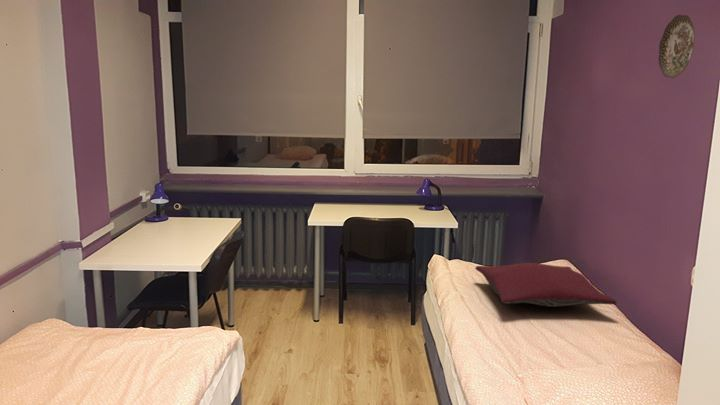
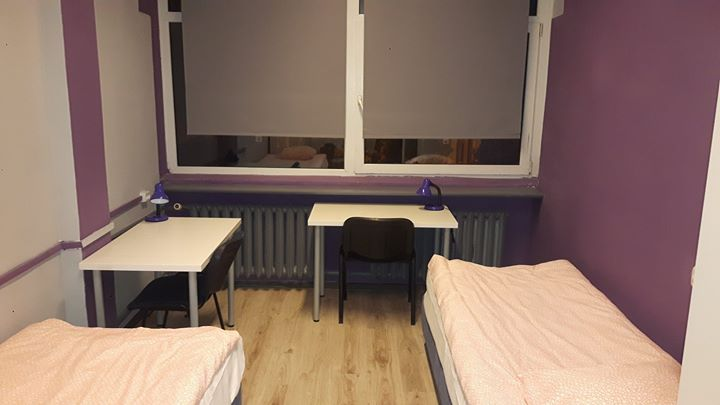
- decorative plate [658,14,695,79]
- pillow [474,262,618,308]
